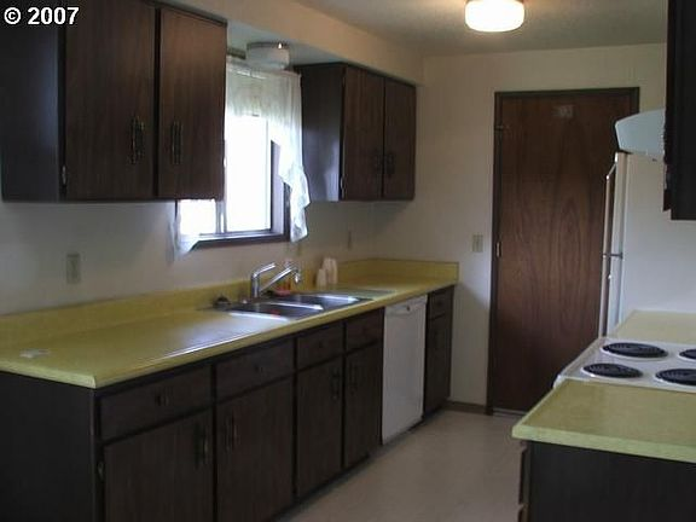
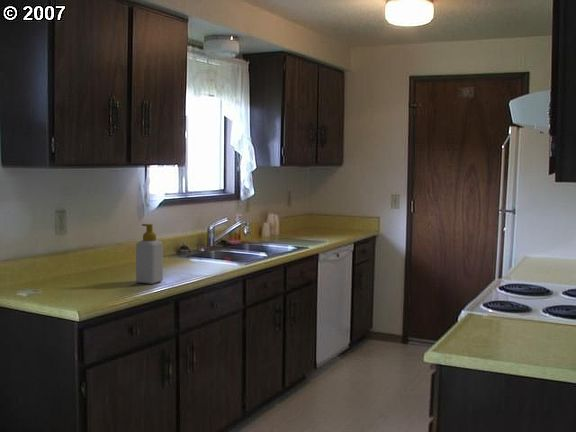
+ soap bottle [135,223,164,285]
